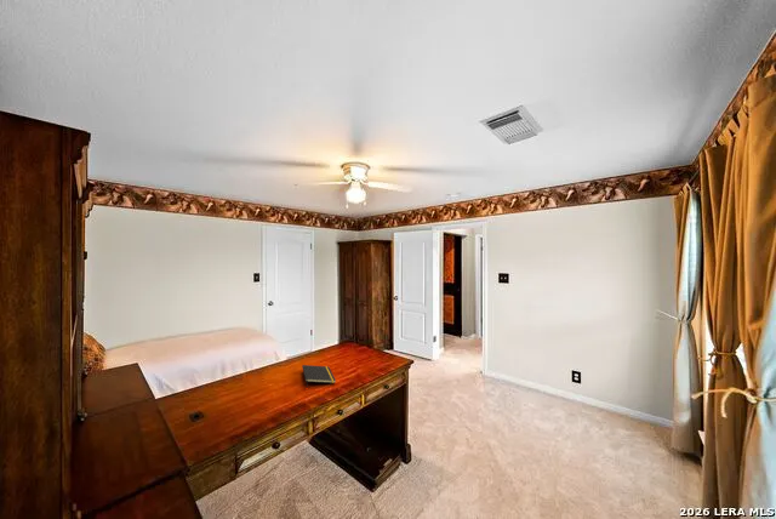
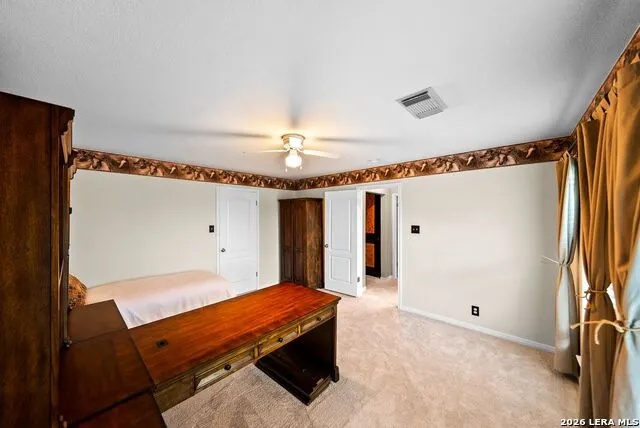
- notepad [301,364,337,387]
